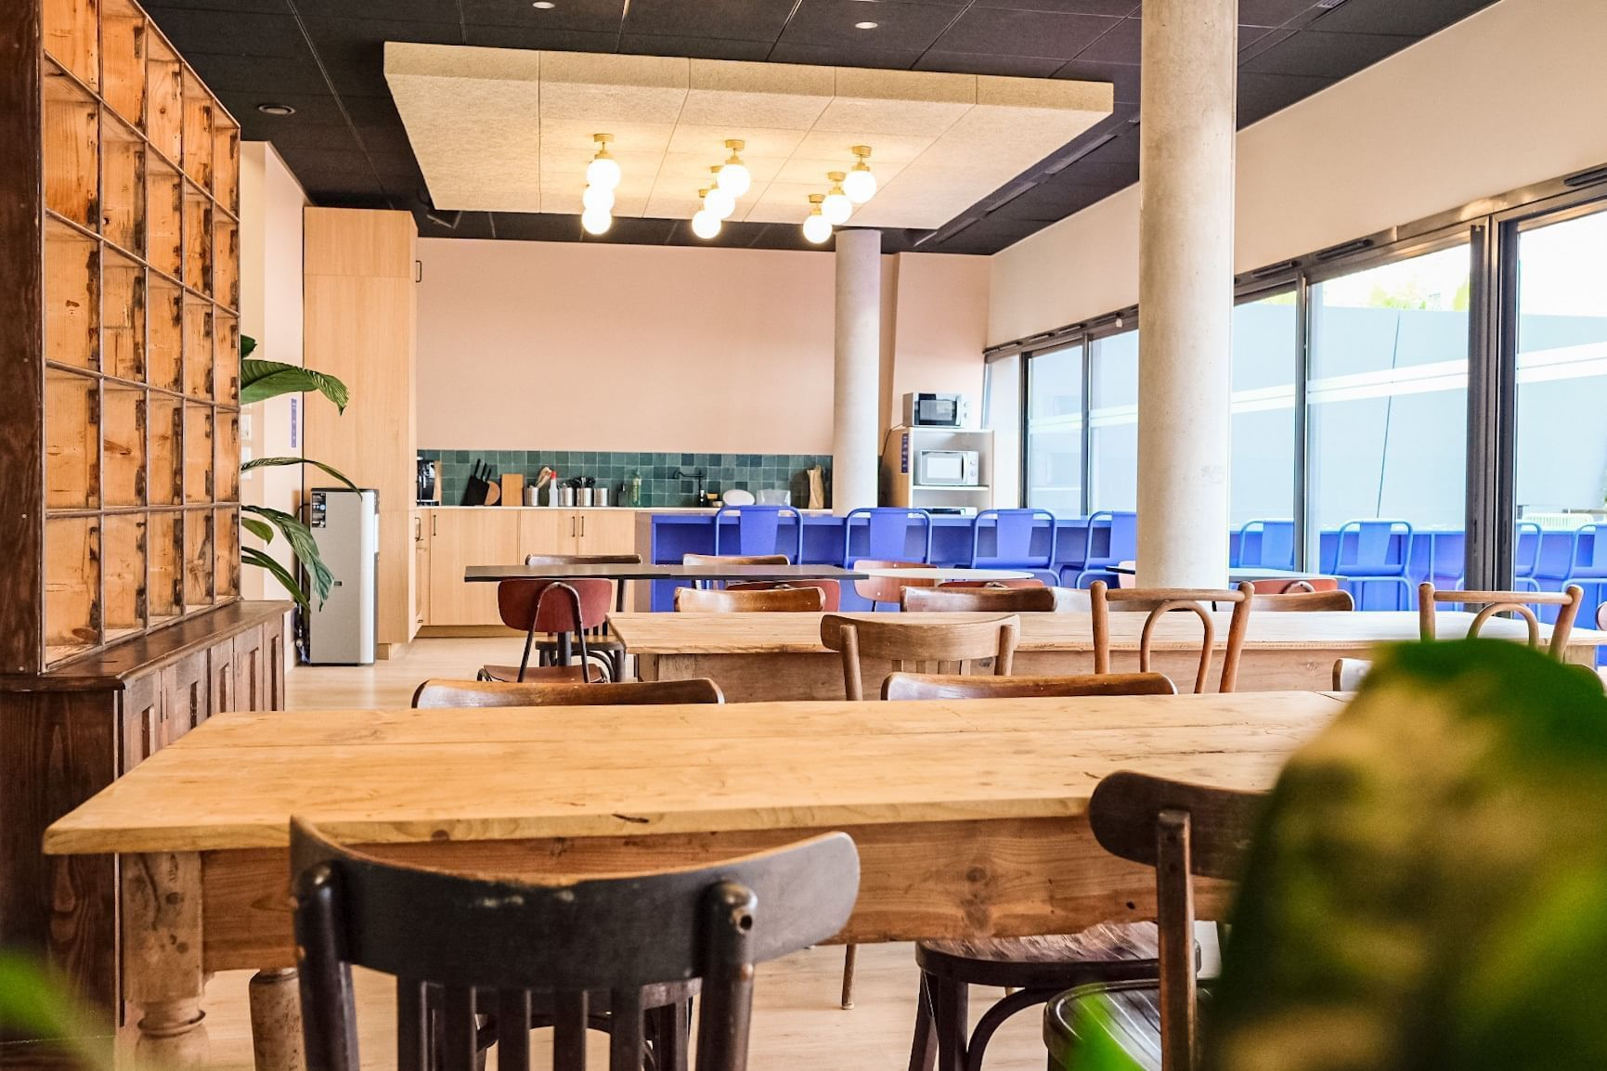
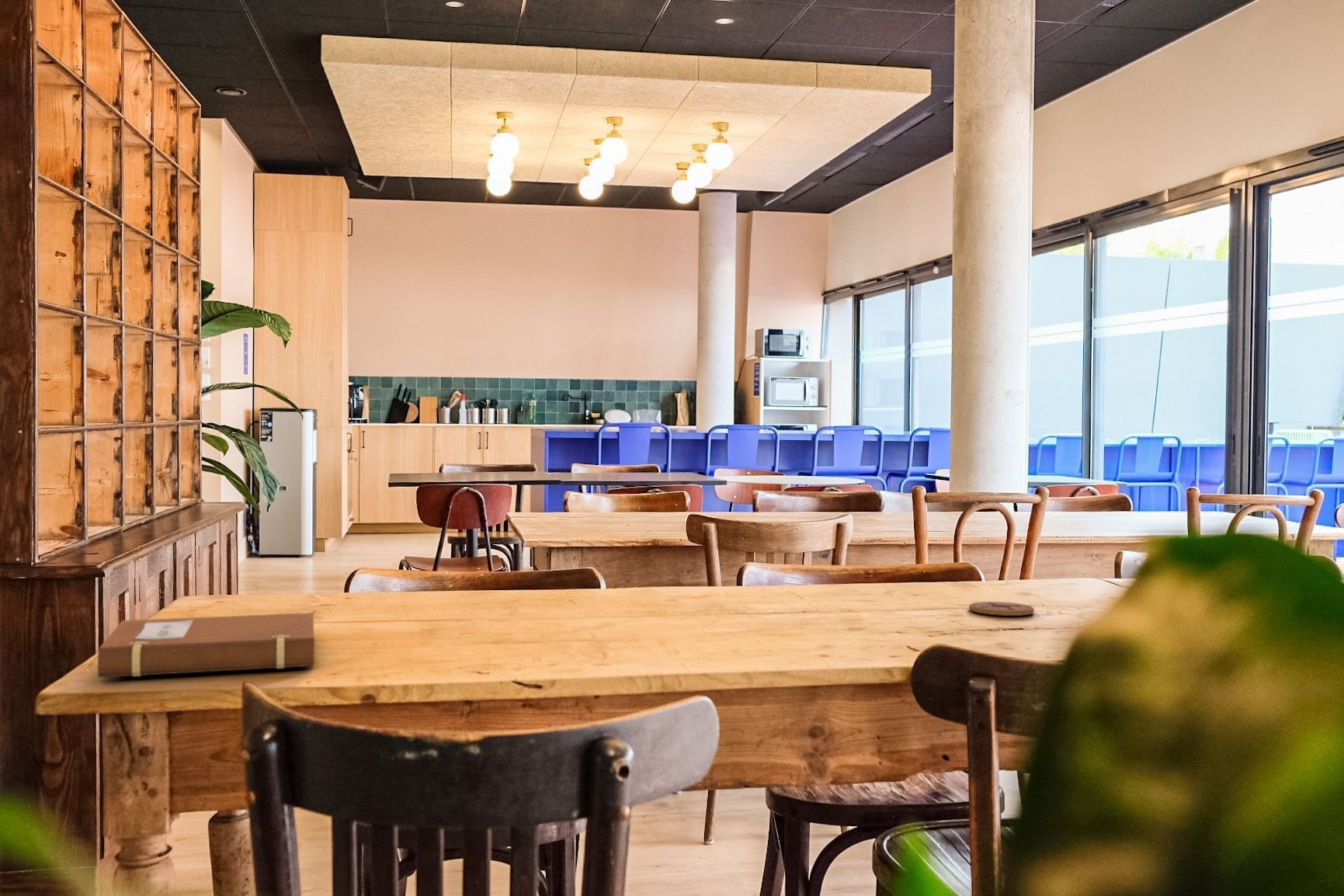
+ coaster [968,601,1035,616]
+ notebook [88,612,315,679]
